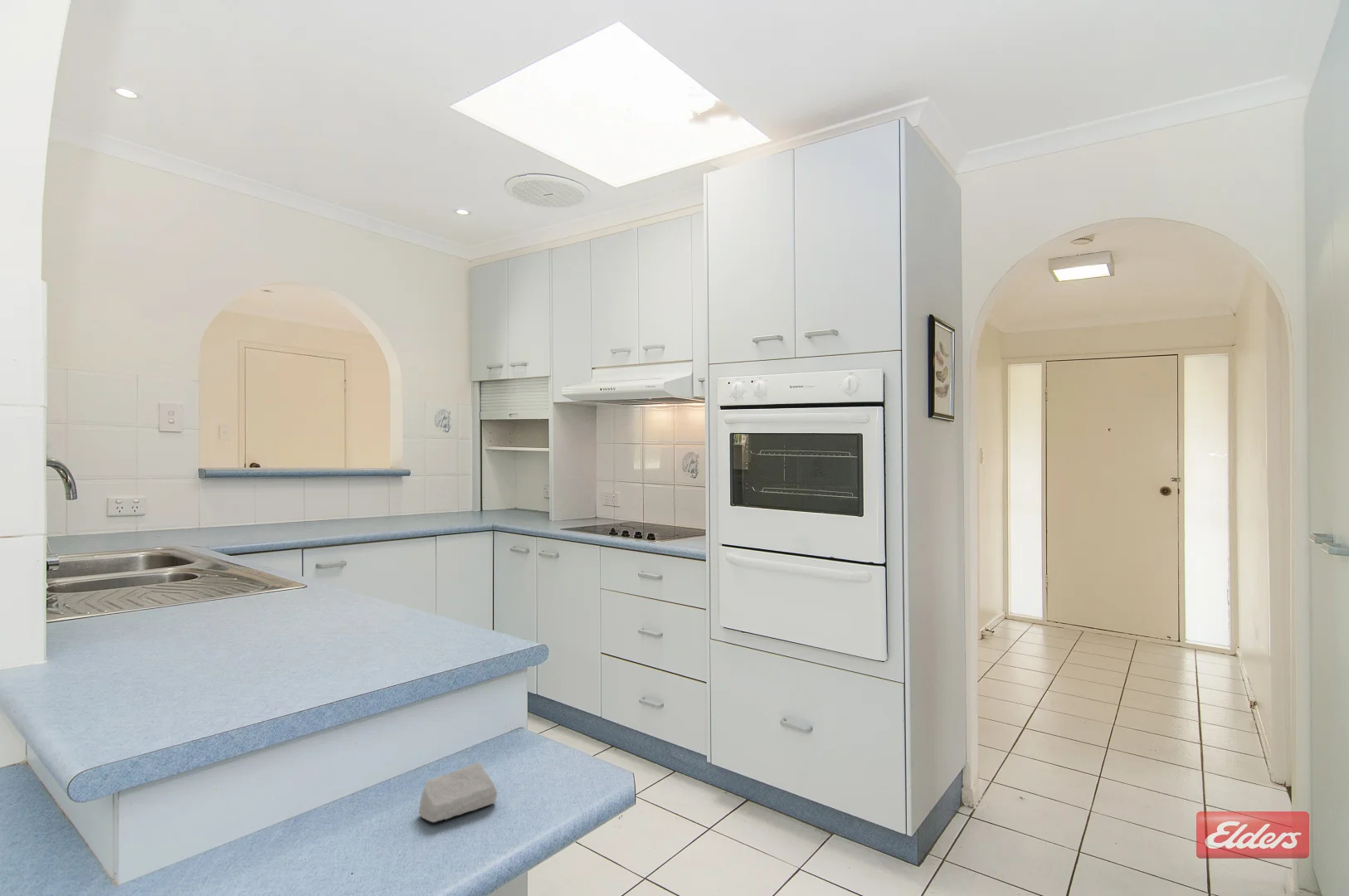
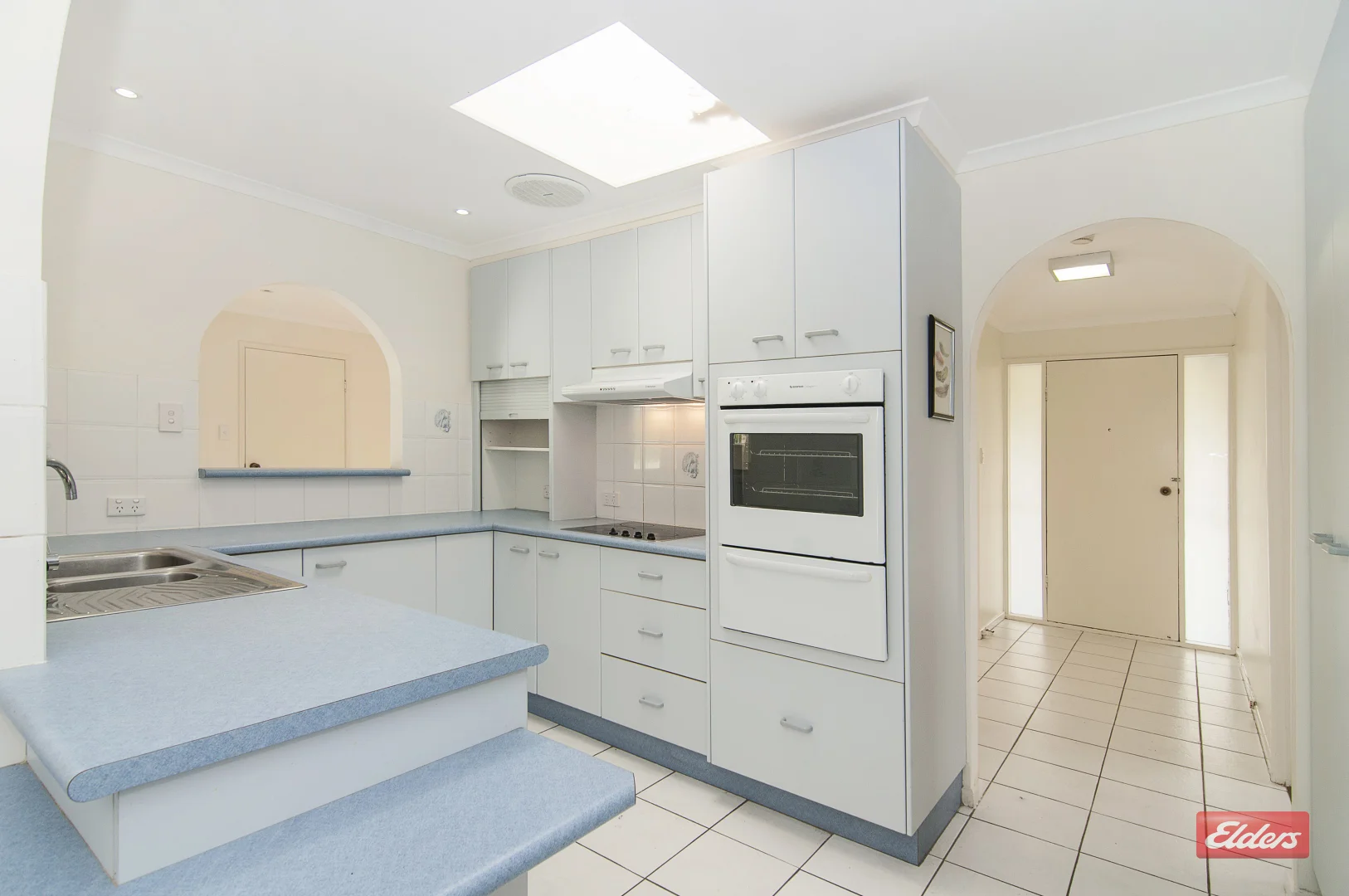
- soap bar [418,762,498,823]
